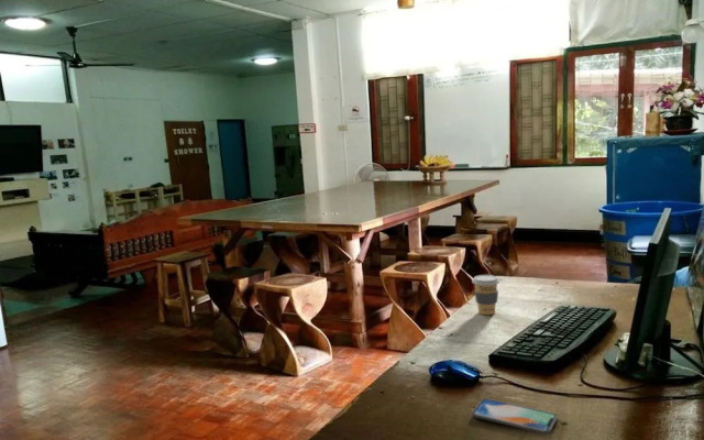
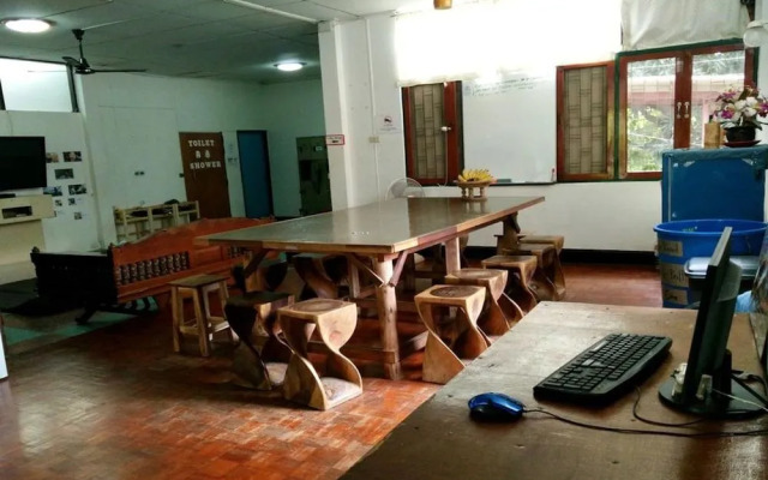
- smartphone [471,397,559,436]
- coffee cup [471,274,501,316]
